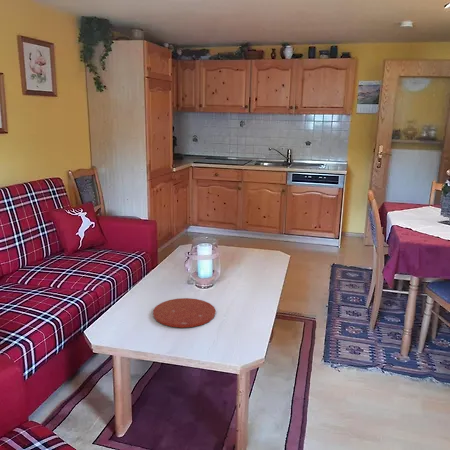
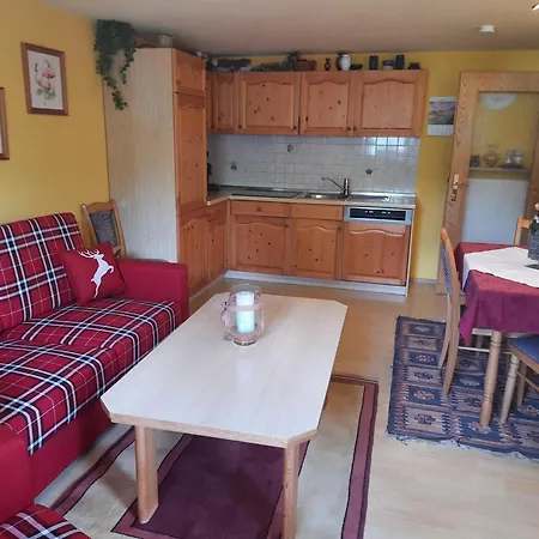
- plate [152,297,217,329]
